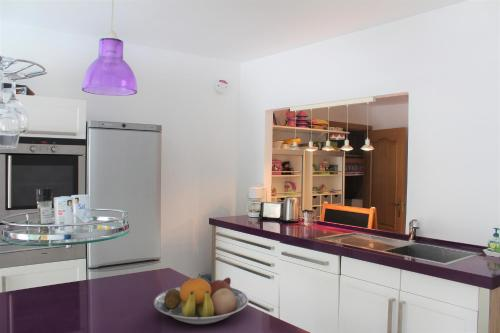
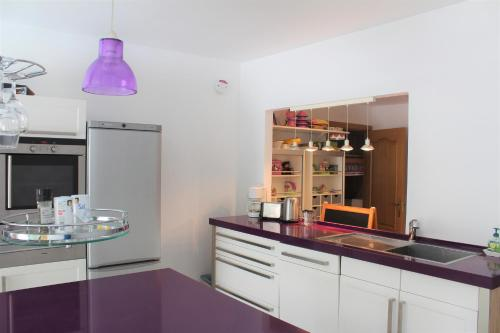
- fruit bowl [153,273,249,325]
